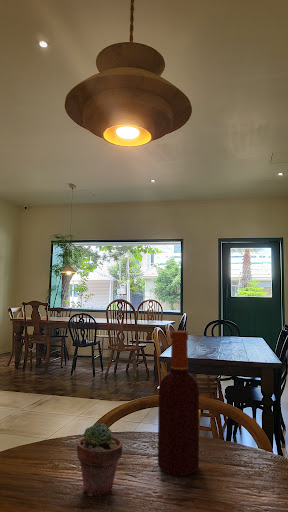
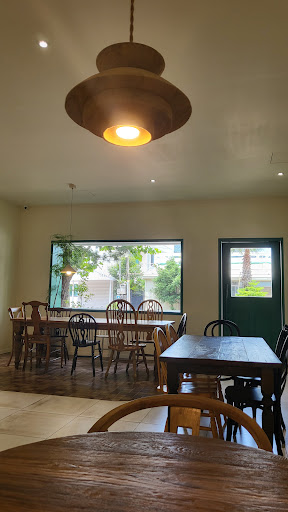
- potted succulent [76,422,124,497]
- bottle [157,330,200,477]
